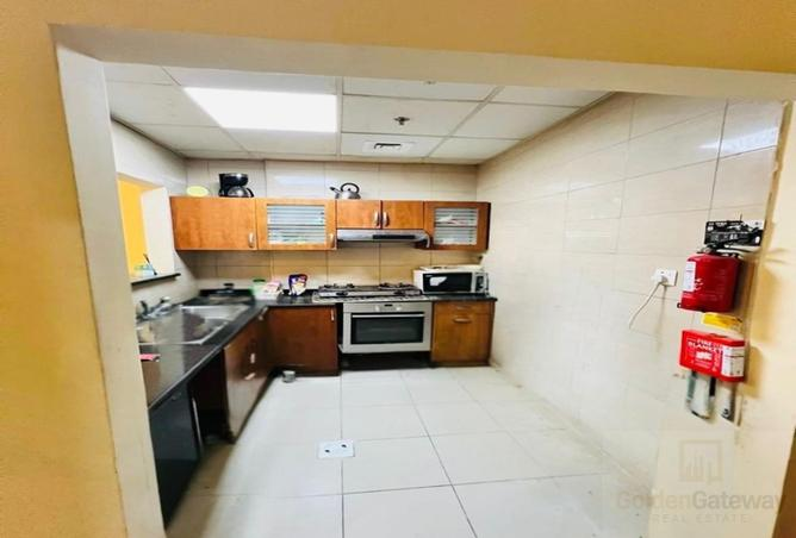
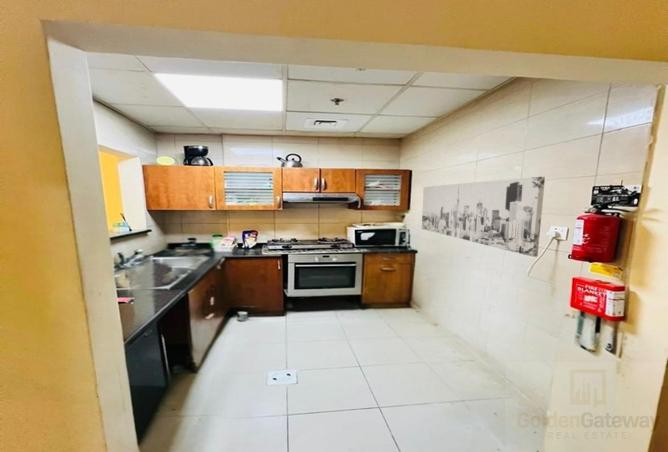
+ wall art [421,176,546,258]
